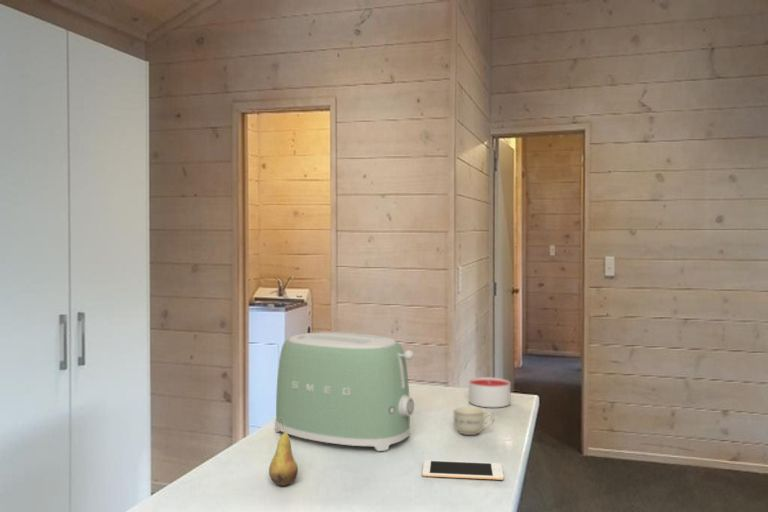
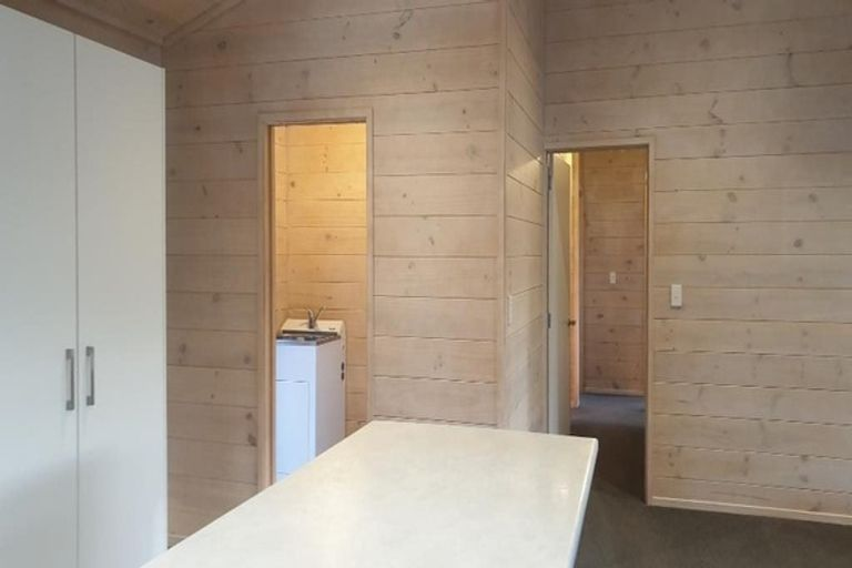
- candle [468,376,511,408]
- cell phone [421,459,505,481]
- fruit [268,418,299,487]
- toaster [274,331,415,452]
- cup [452,406,495,436]
